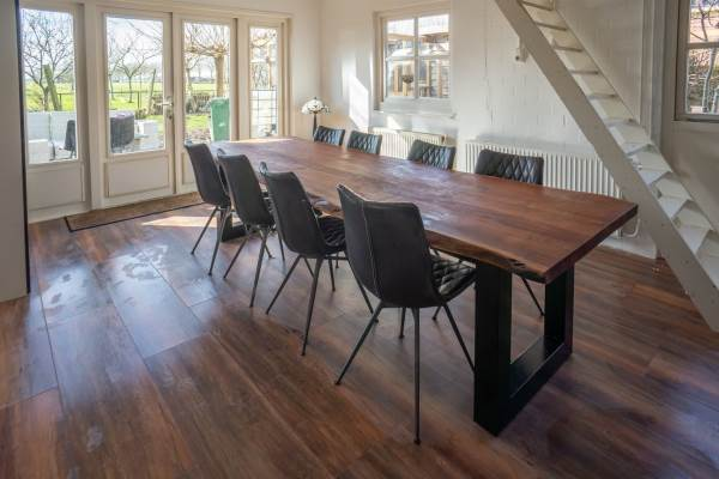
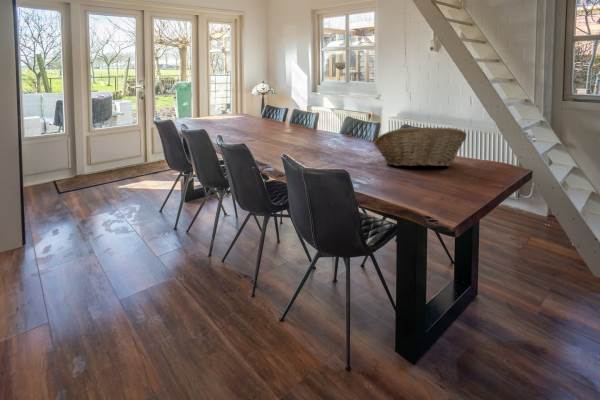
+ fruit basket [373,126,467,168]
